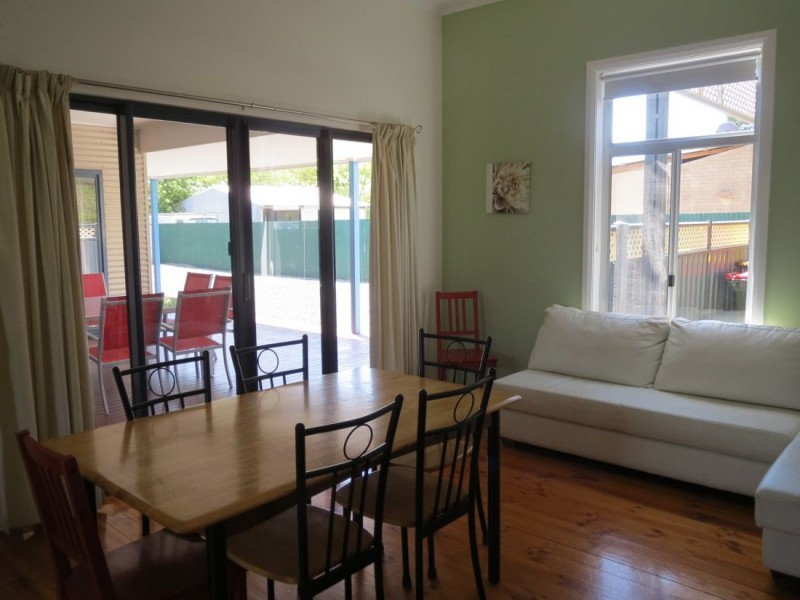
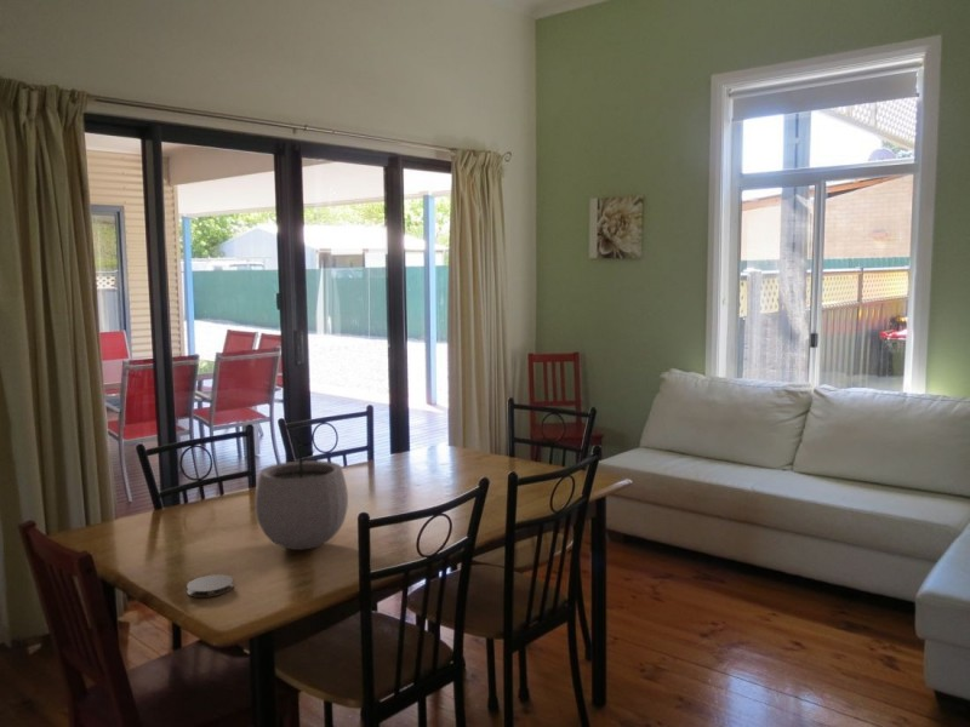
+ coaster [186,573,234,599]
+ plant pot [253,435,349,551]
